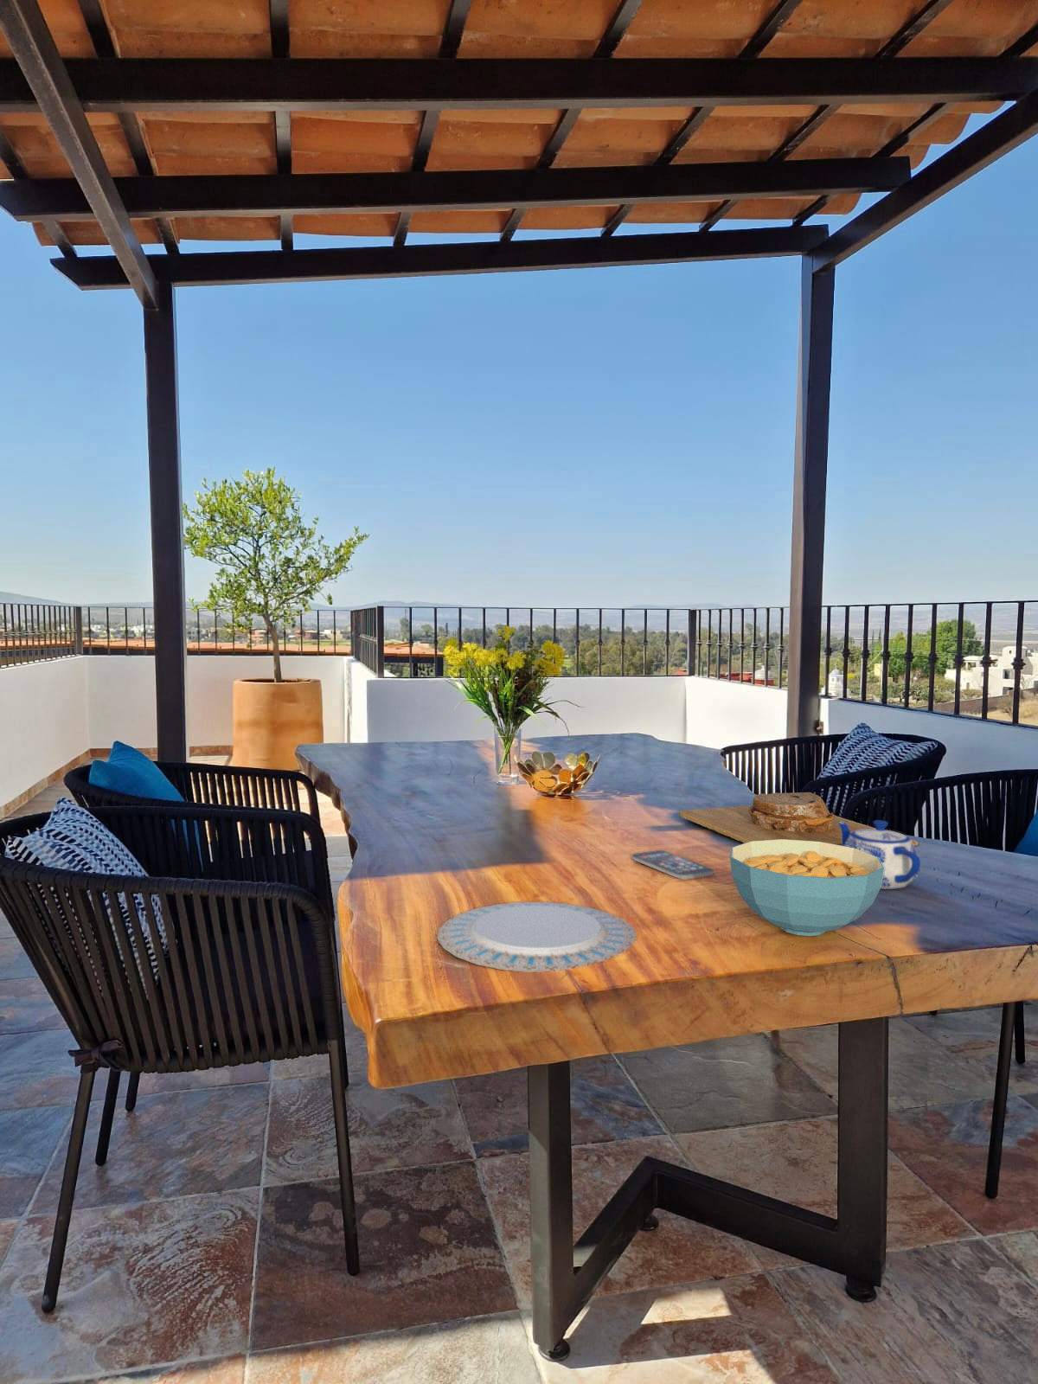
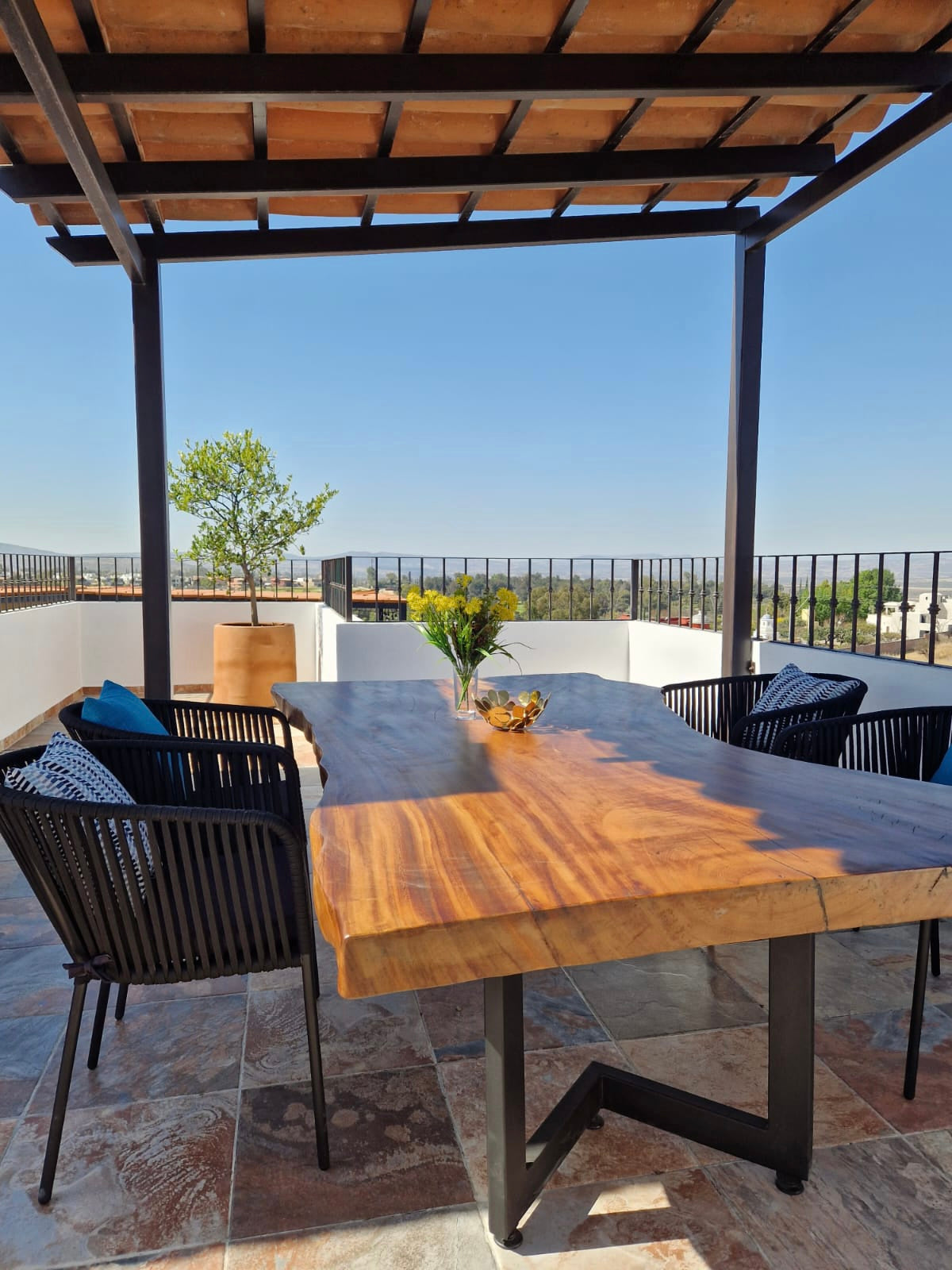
- smartphone [631,849,714,881]
- cutting board [678,791,919,847]
- teapot [838,820,921,889]
- cereal bowl [729,839,885,937]
- chinaware [437,901,638,973]
